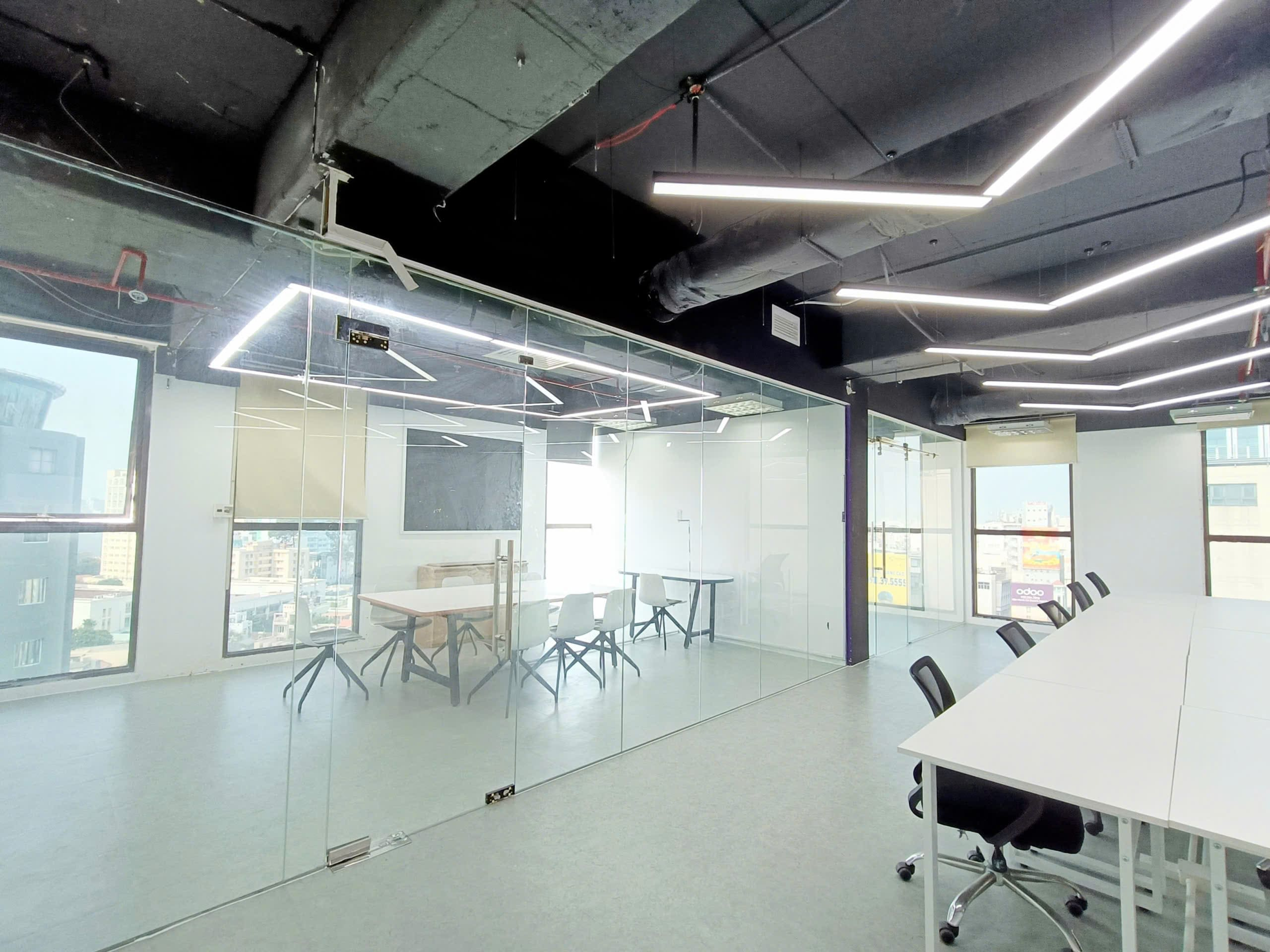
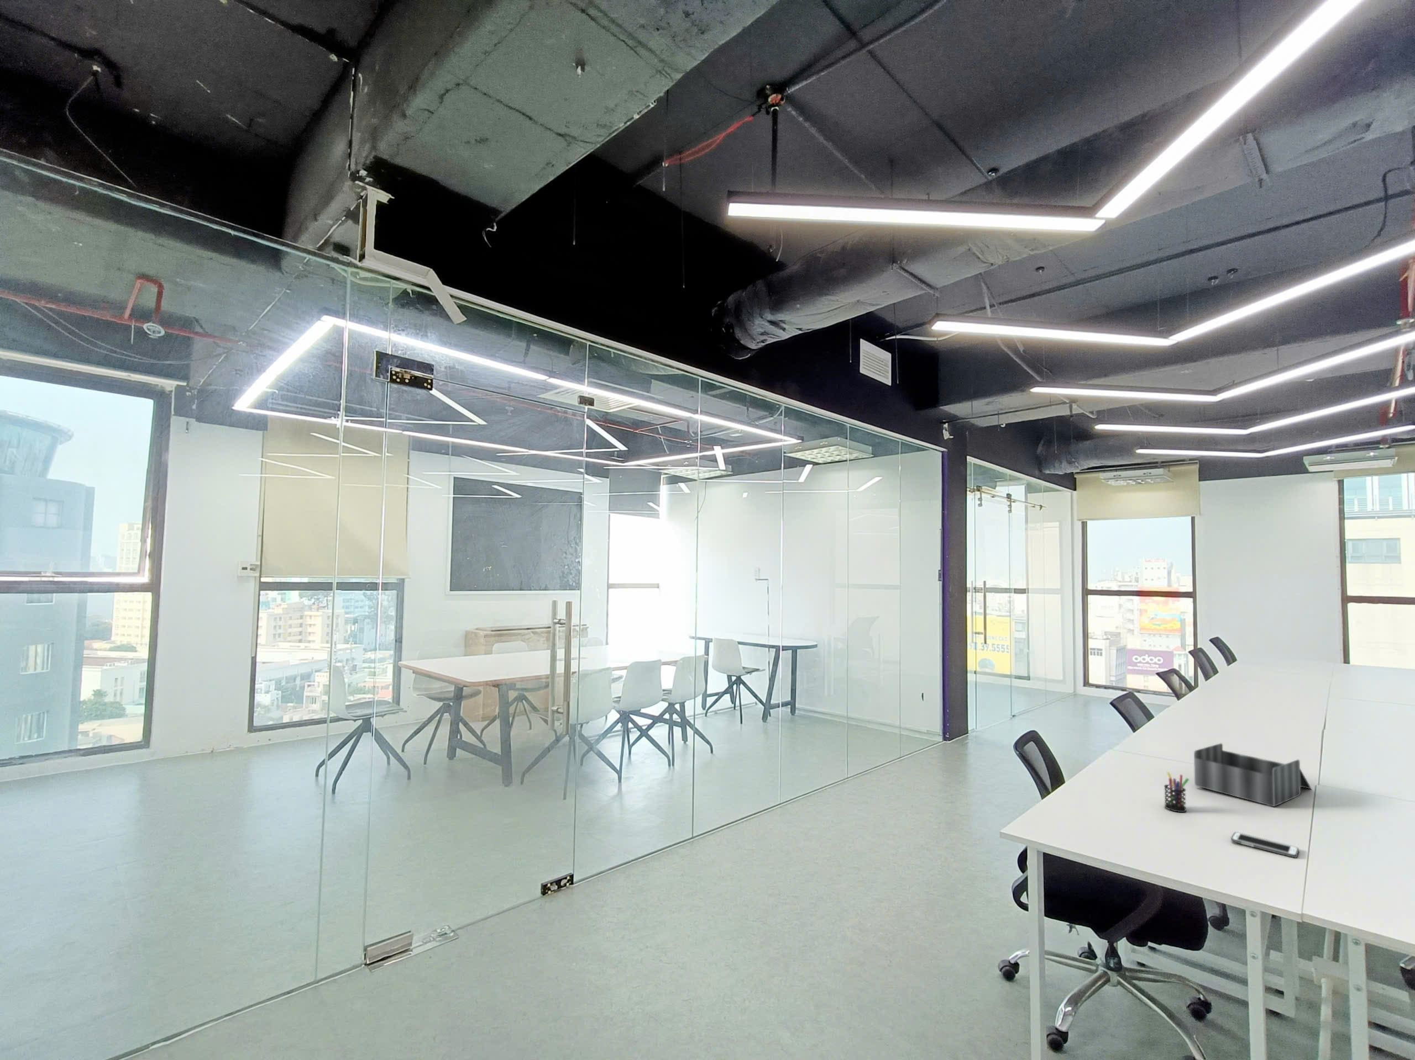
+ desk organizer [1193,743,1312,807]
+ cell phone [1230,832,1299,858]
+ pen holder [1163,772,1190,813]
